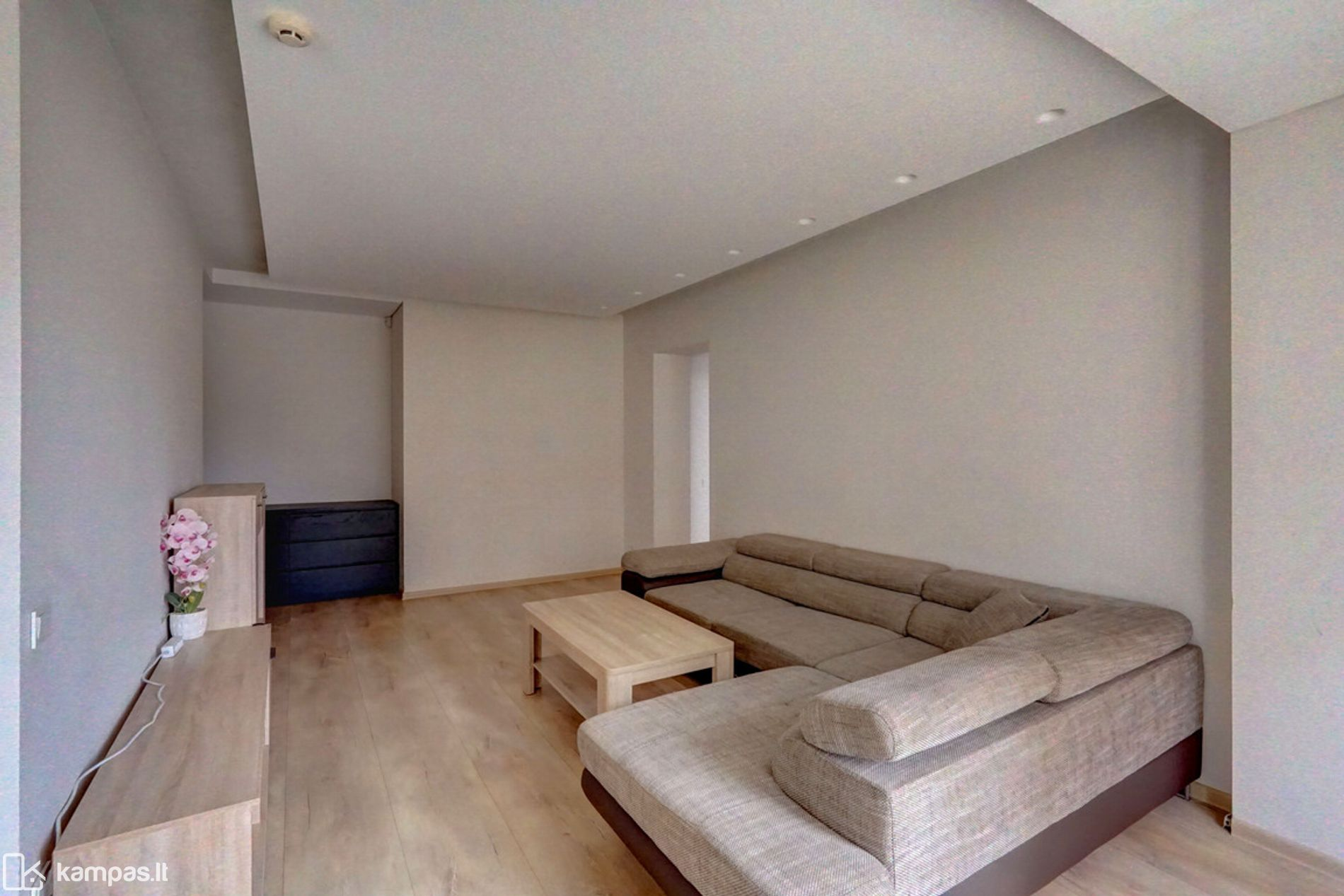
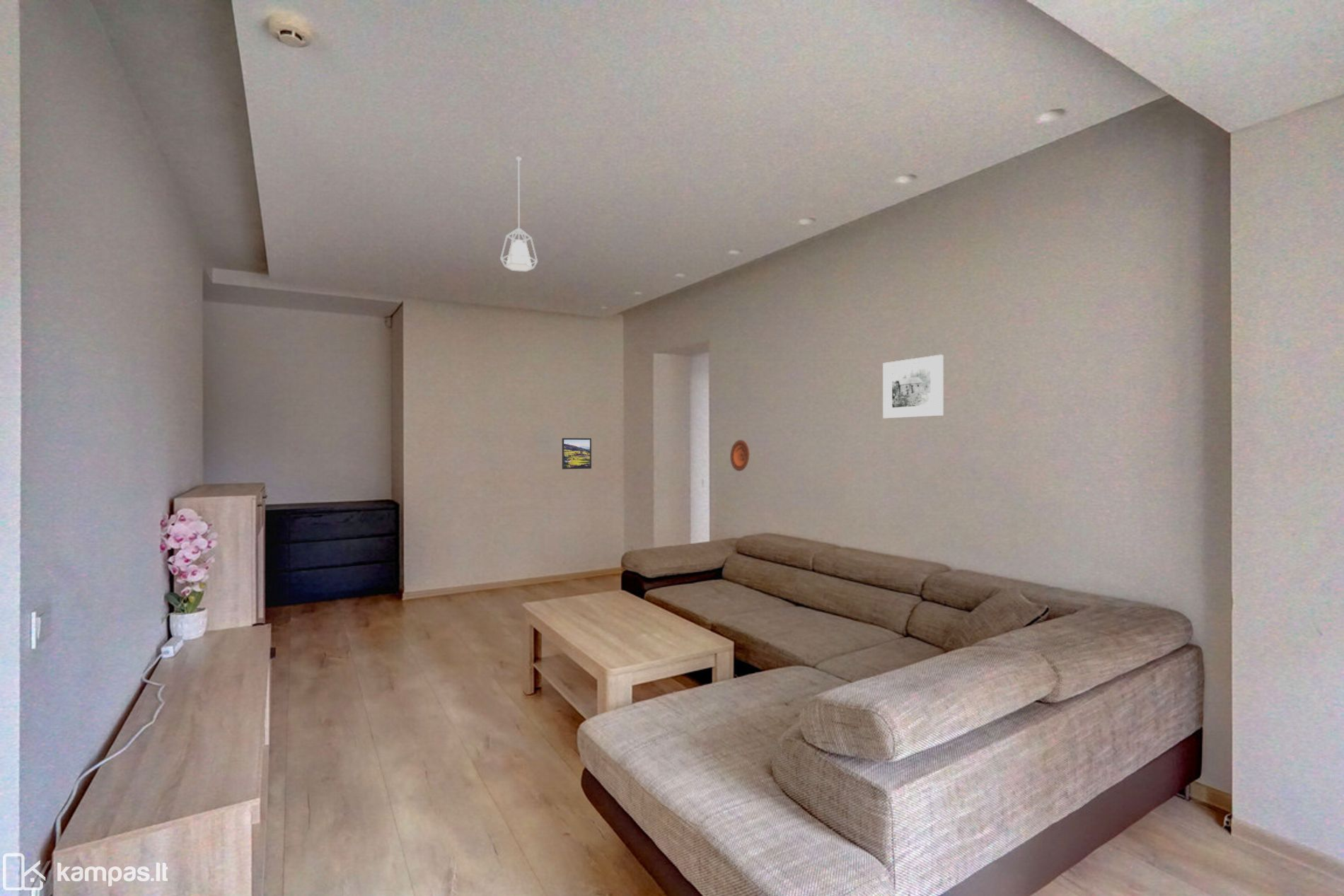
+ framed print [562,438,592,470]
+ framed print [882,354,944,419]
+ decorative plate [729,439,751,472]
+ pendant lamp [499,156,538,272]
